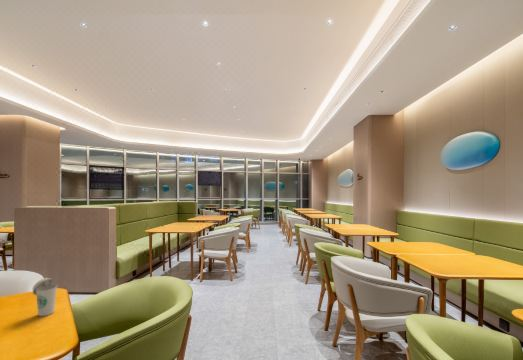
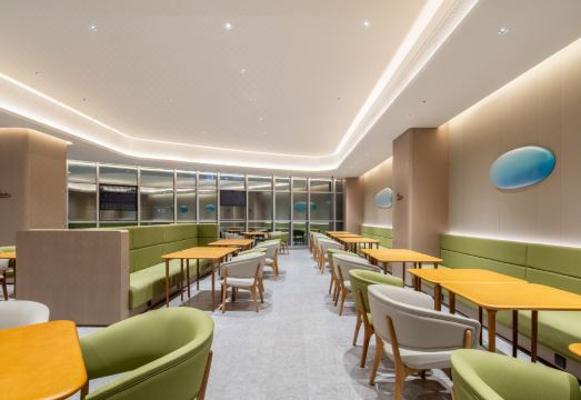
- coffee cup [32,277,59,317]
